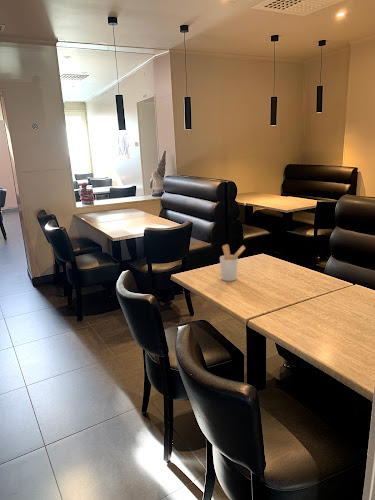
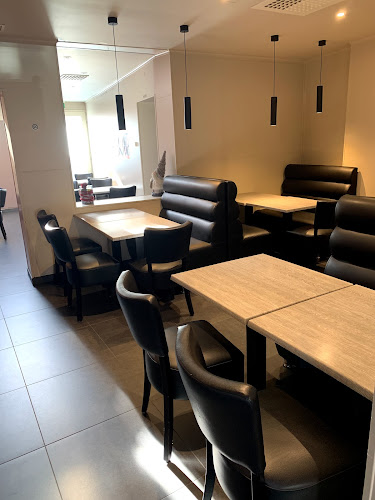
- utensil holder [219,243,246,282]
